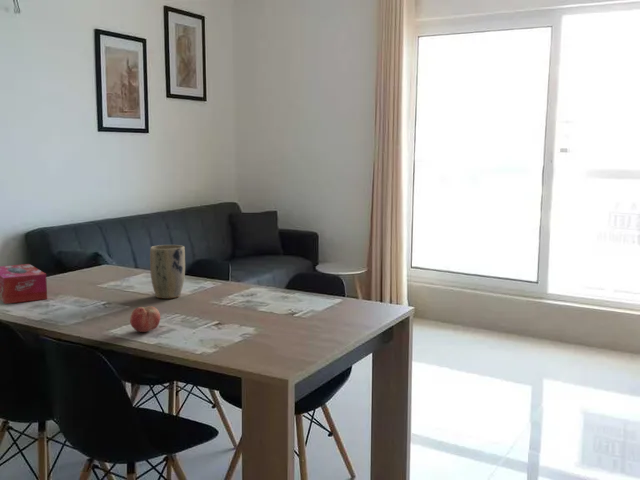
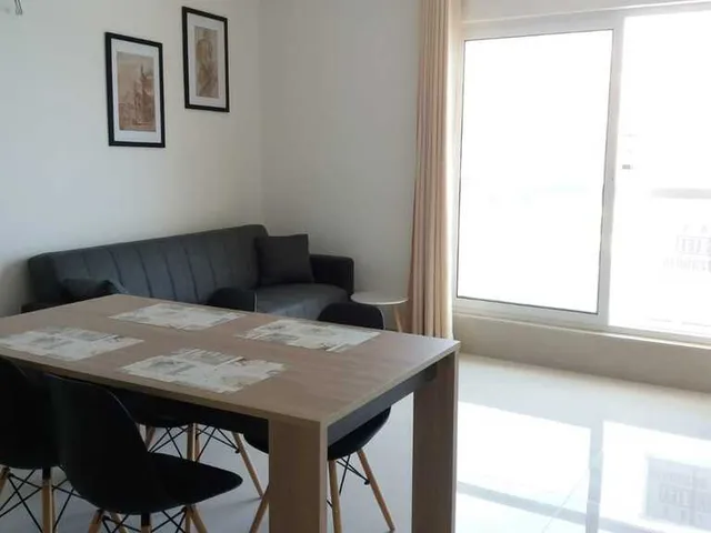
- plant pot [149,244,186,300]
- fruit [129,305,161,333]
- tissue box [0,263,48,305]
